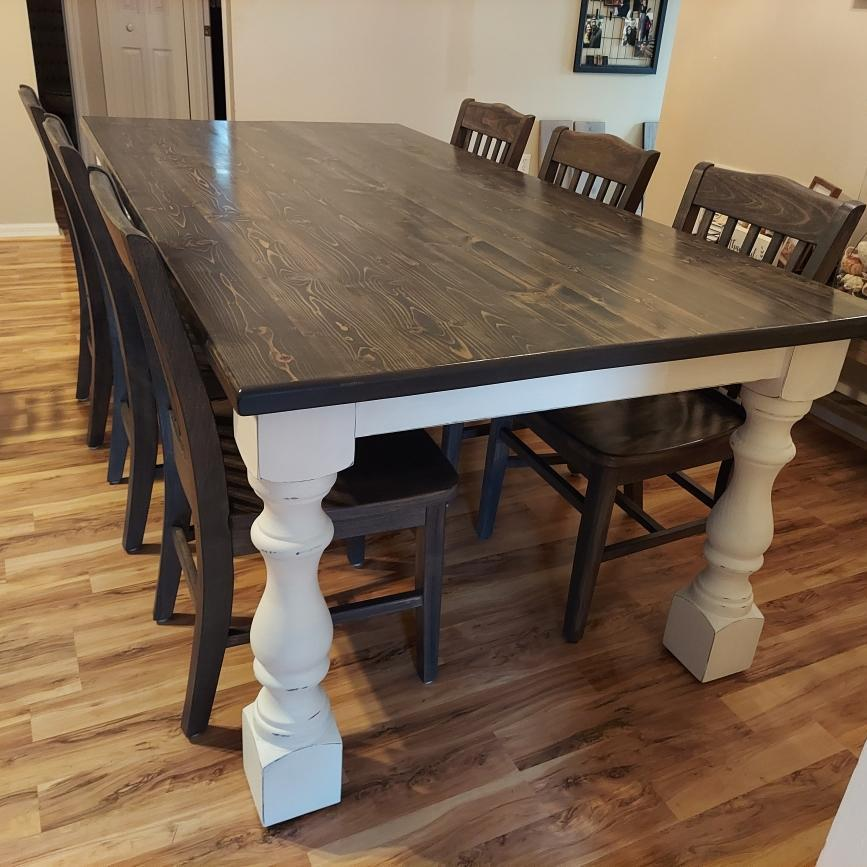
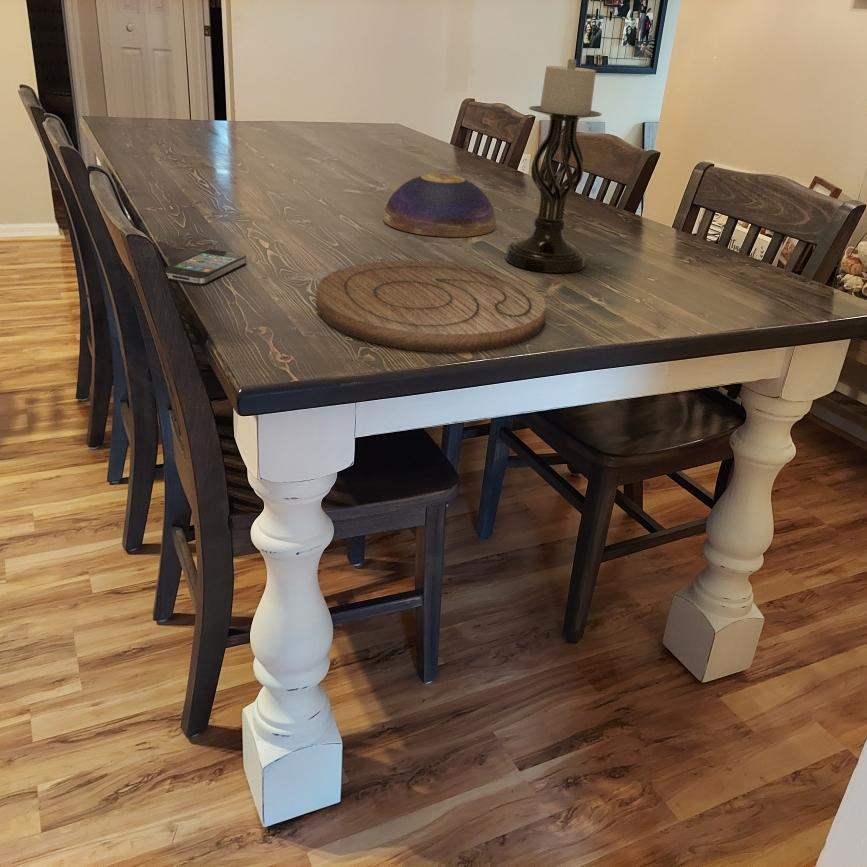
+ decorative bowl [382,172,497,238]
+ smartphone [164,248,248,285]
+ candle holder [504,58,603,274]
+ cutting board [316,260,547,354]
